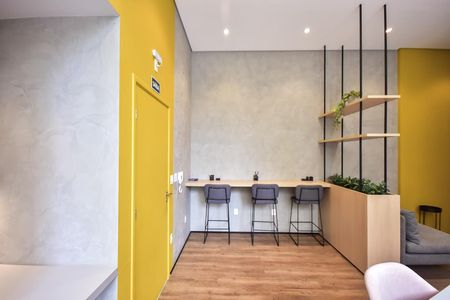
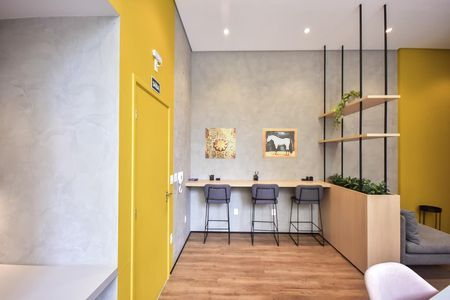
+ wall art [262,128,298,159]
+ wall art [204,127,237,160]
